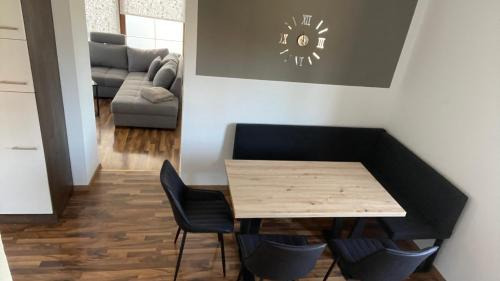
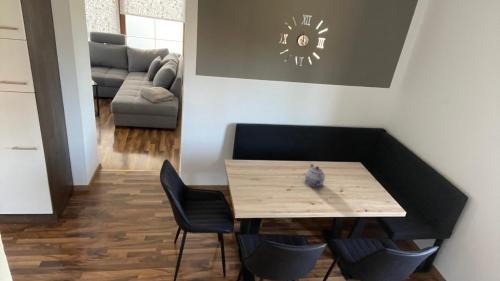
+ teapot [304,163,326,187]
